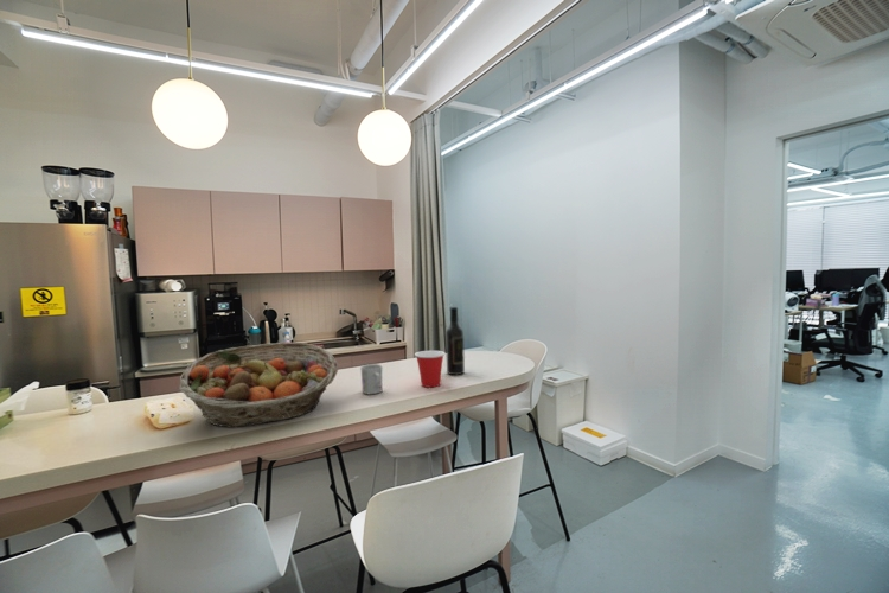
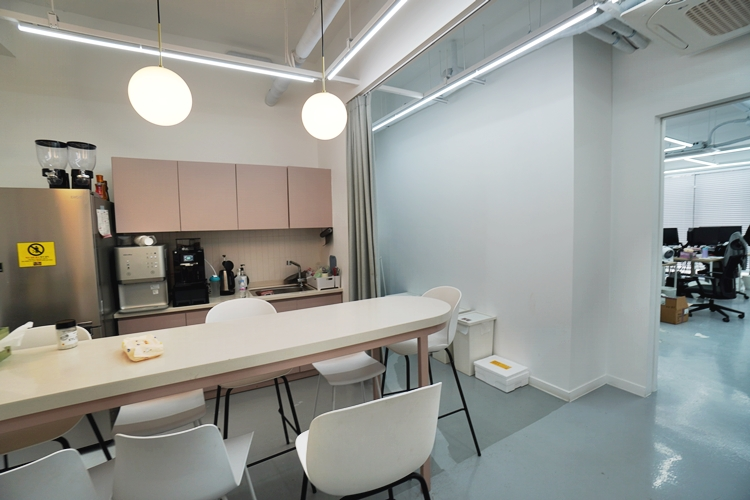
- fruit basket [178,342,339,428]
- mug [359,363,384,395]
- cup [414,350,446,388]
- wine bottle [444,306,466,376]
